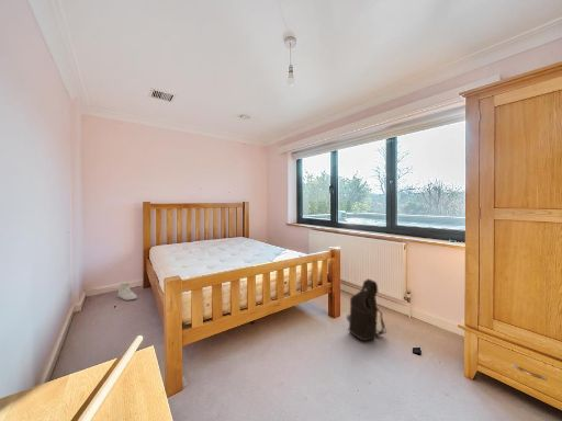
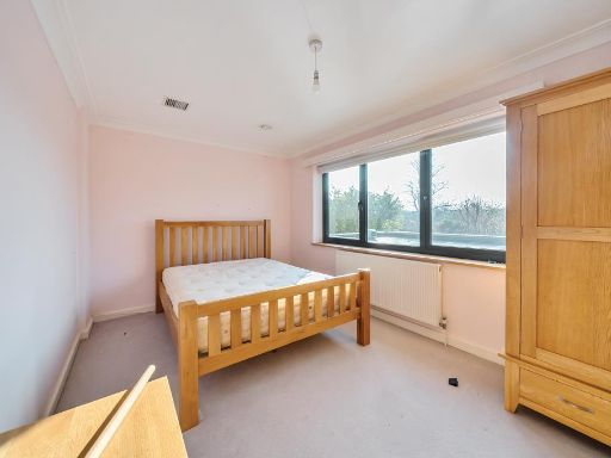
- shoulder bag [346,277,387,342]
- sneaker [116,282,138,301]
